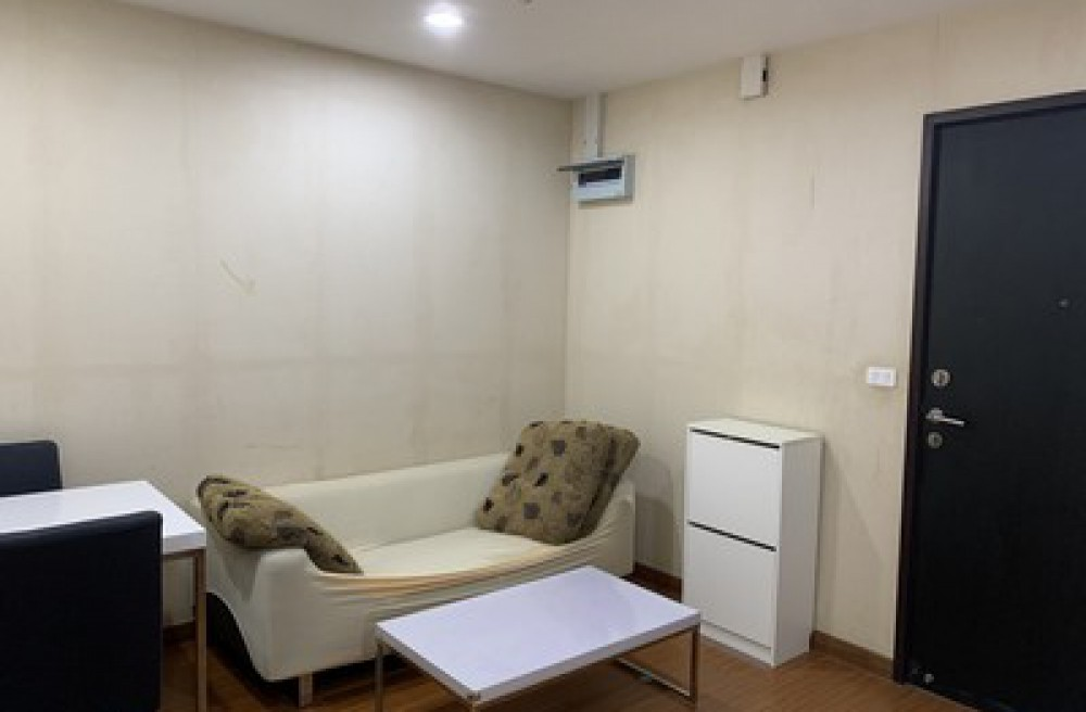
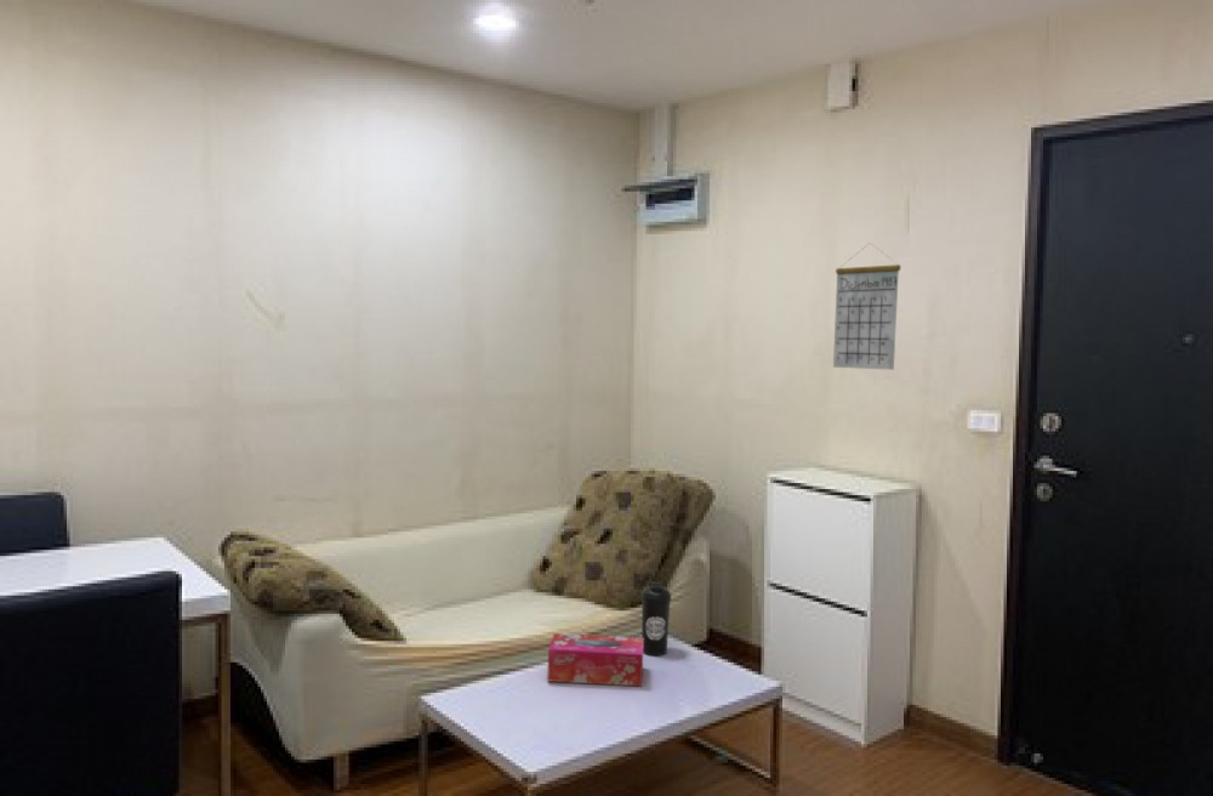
+ water bottle [640,581,672,656]
+ calendar [832,241,902,371]
+ tissue box [546,632,644,687]
